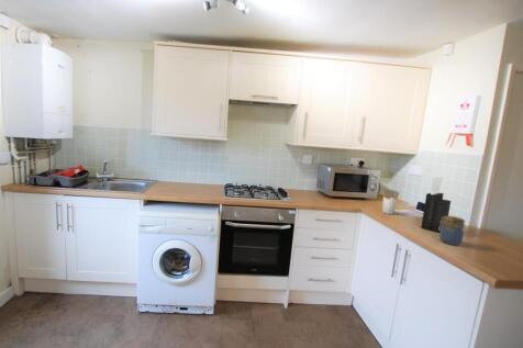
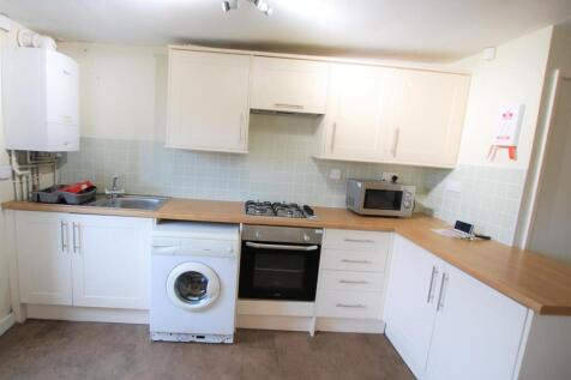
- utensil holder [380,190,400,215]
- jar [438,215,466,246]
- knife block [420,175,452,234]
